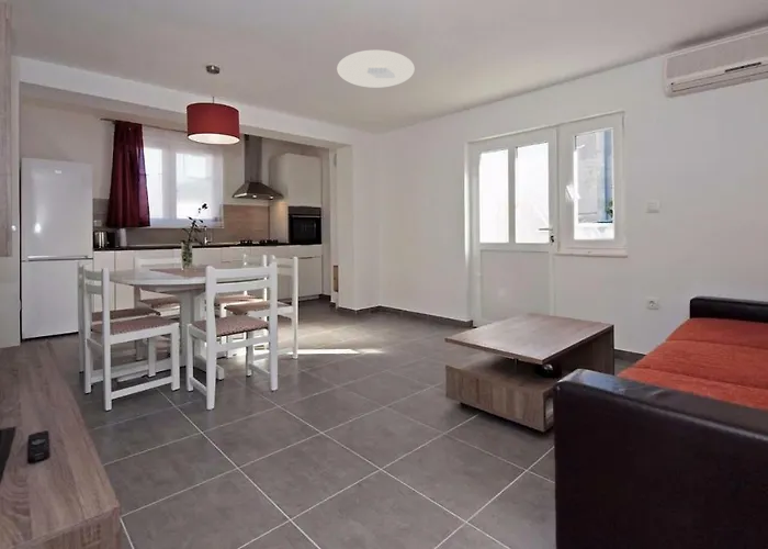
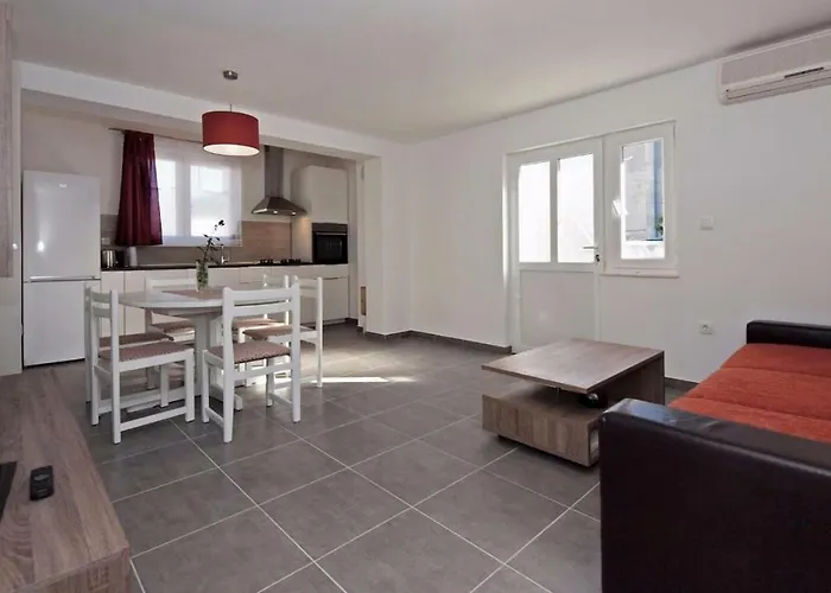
- ceiling light [336,49,416,89]
